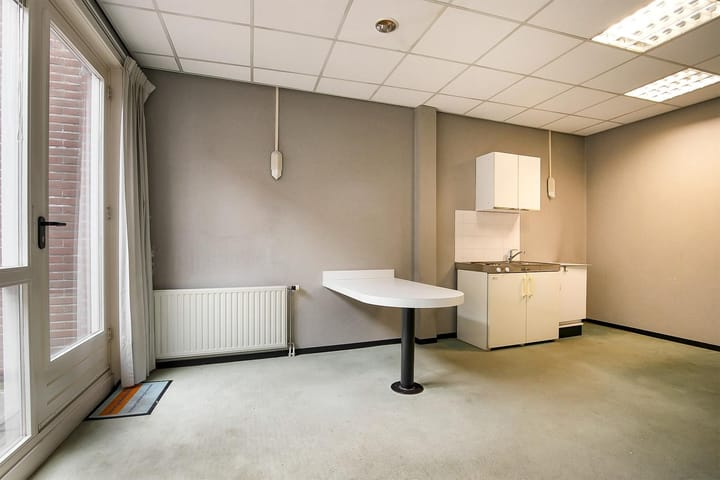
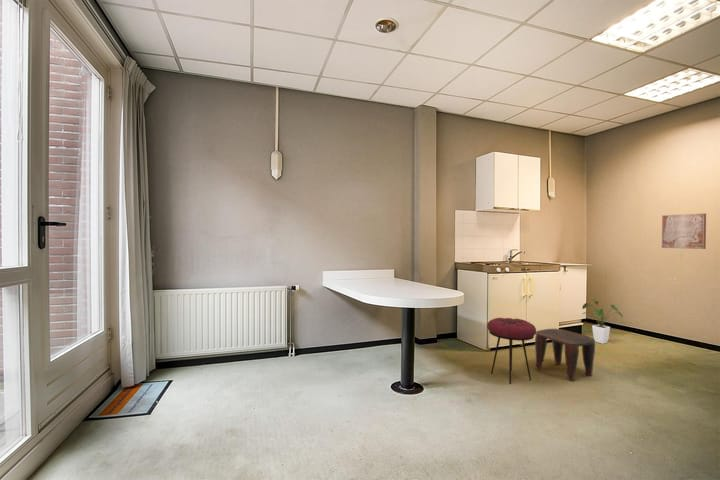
+ wall art [661,213,707,250]
+ stool [534,328,596,382]
+ stool [486,317,537,385]
+ house plant [581,299,624,345]
